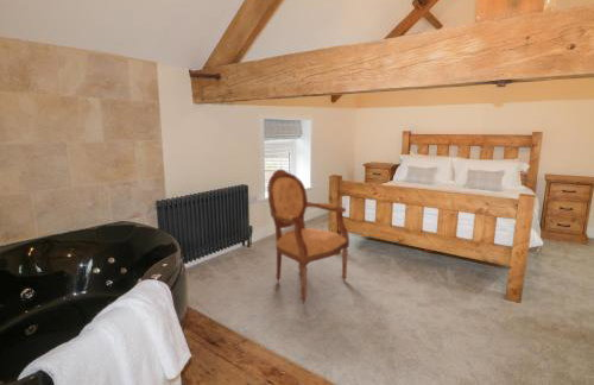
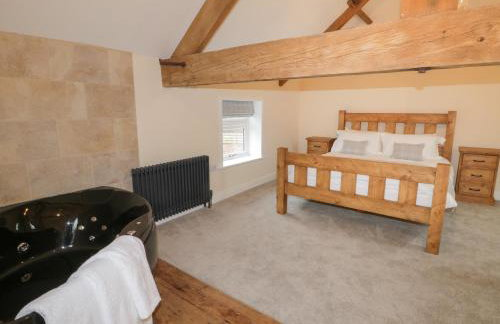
- armchair [266,169,350,304]
